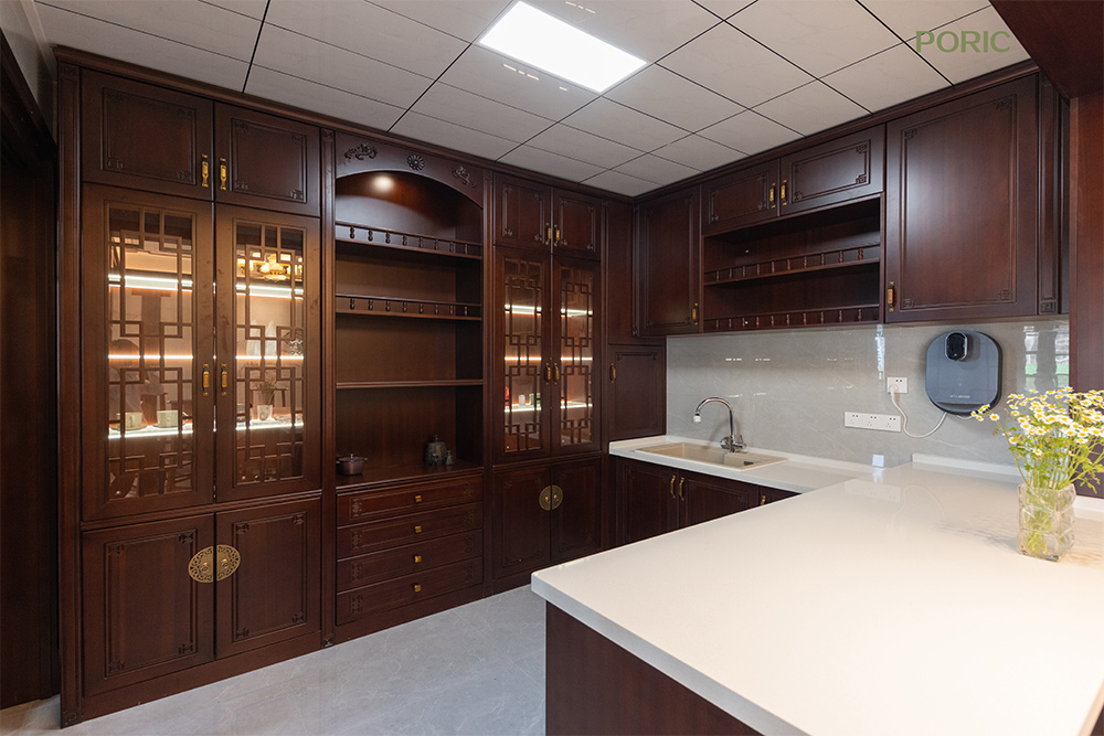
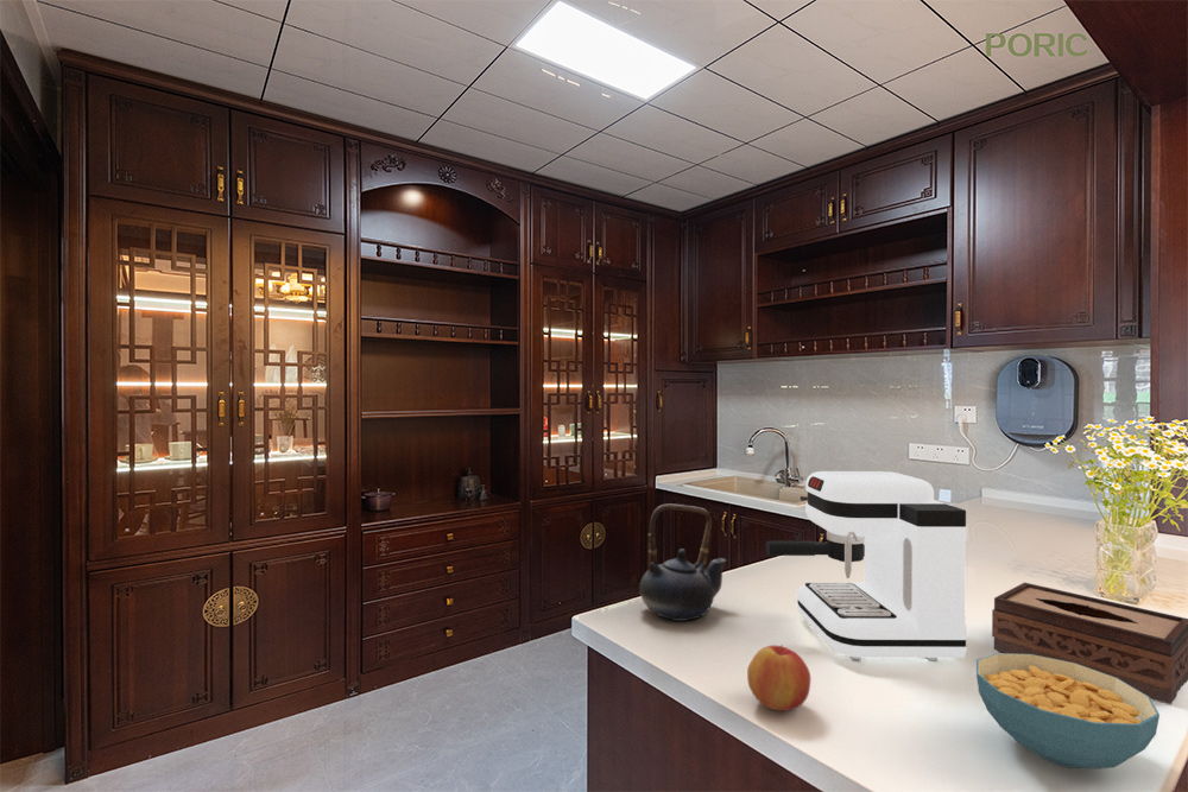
+ tissue box [991,582,1188,705]
+ cereal bowl [975,652,1161,769]
+ apple [746,644,811,712]
+ coffee maker [764,470,968,661]
+ teapot [638,502,728,622]
